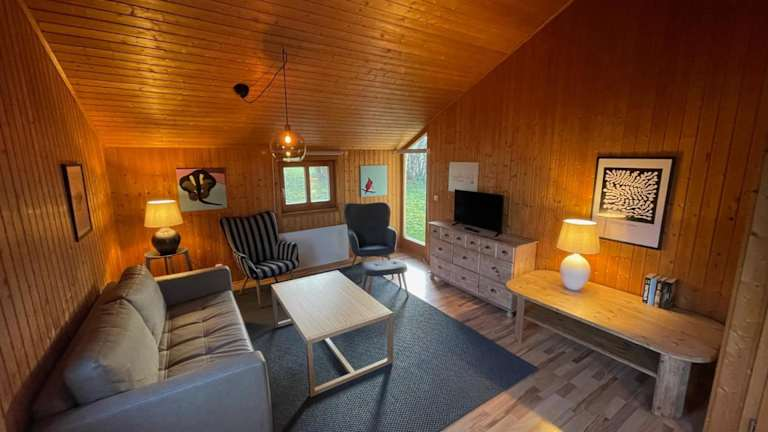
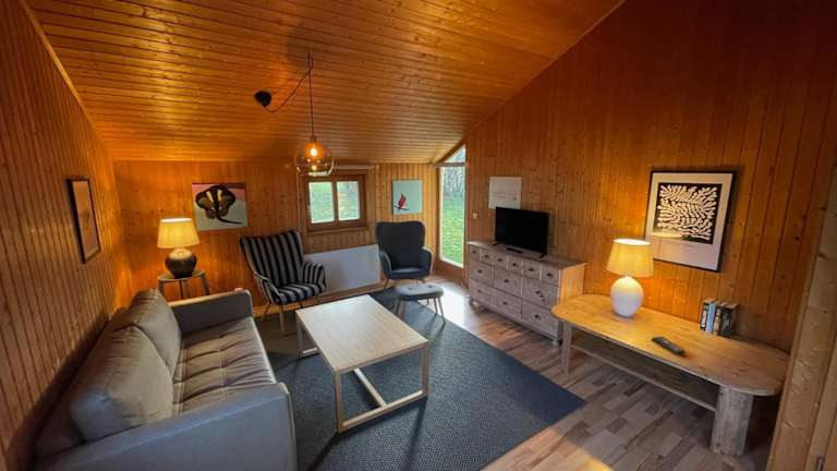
+ remote control [651,336,687,355]
